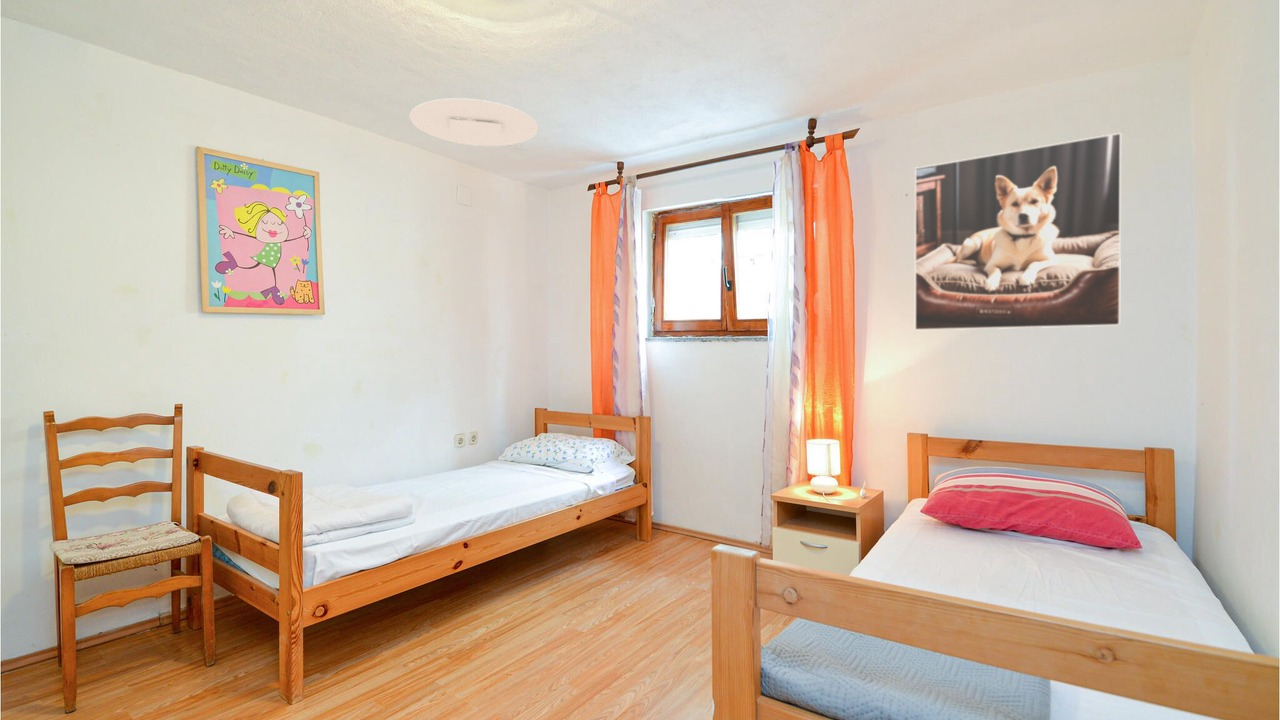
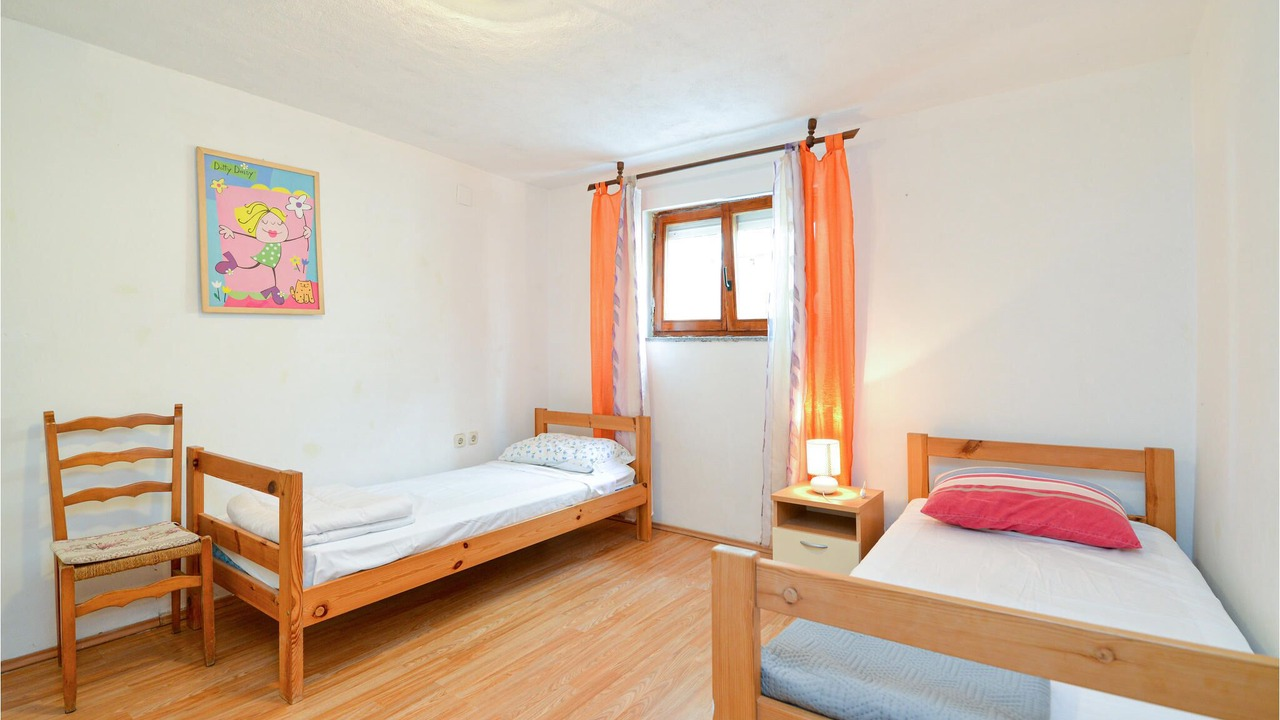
- ceiling light [409,97,539,147]
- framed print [914,132,1122,331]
